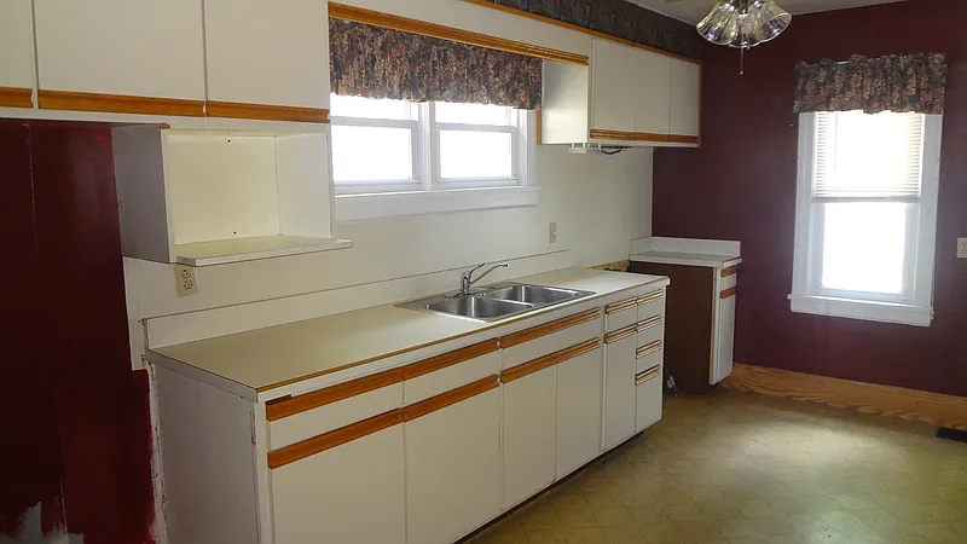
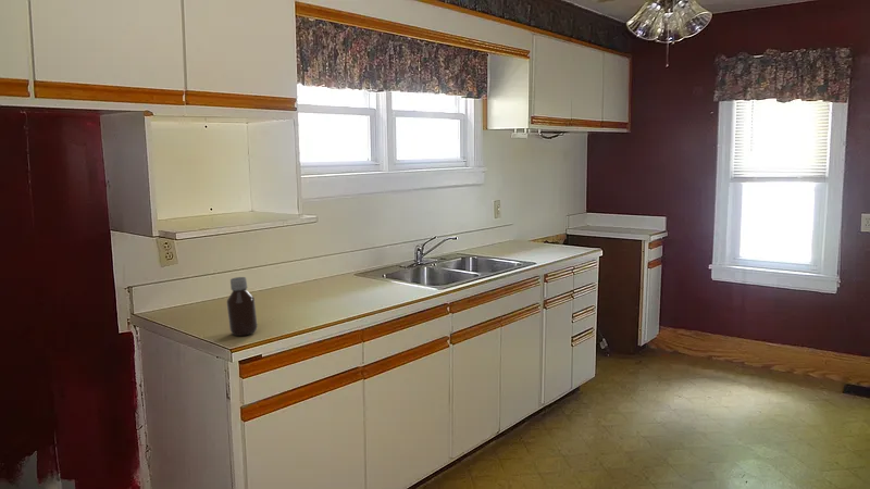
+ bottle [226,276,259,337]
